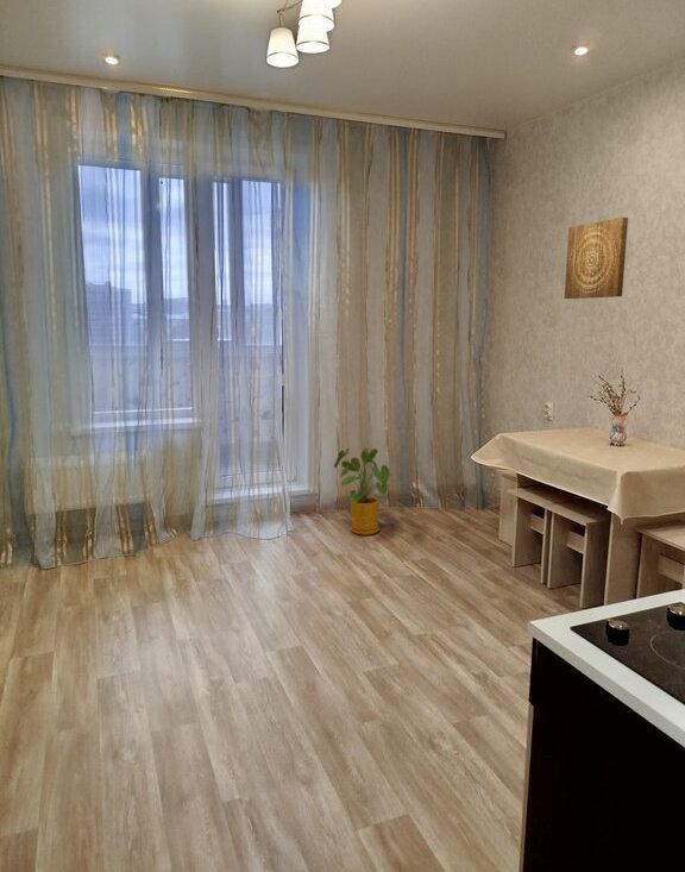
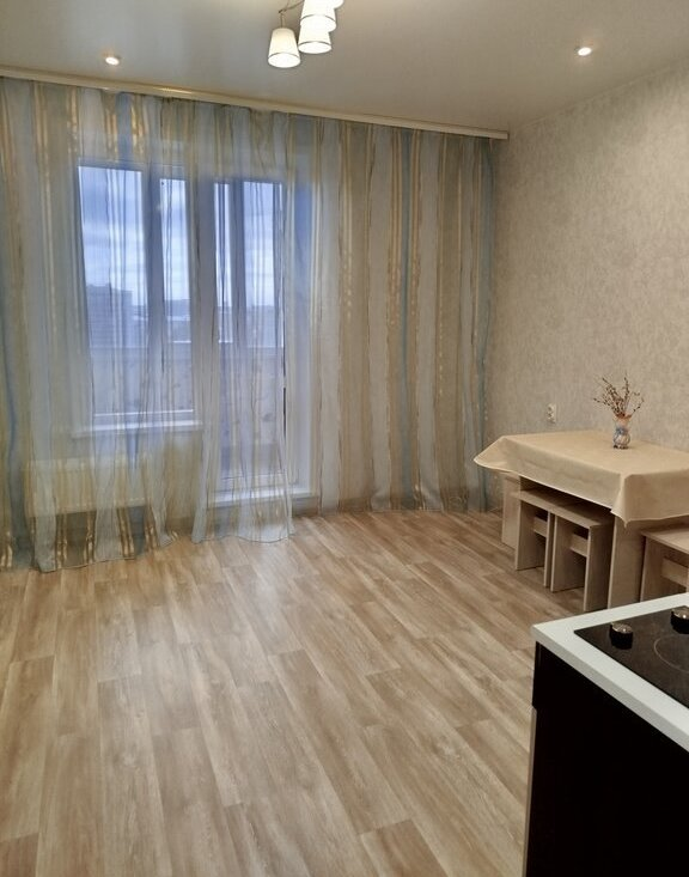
- house plant [333,446,395,537]
- wall art [564,217,629,300]
